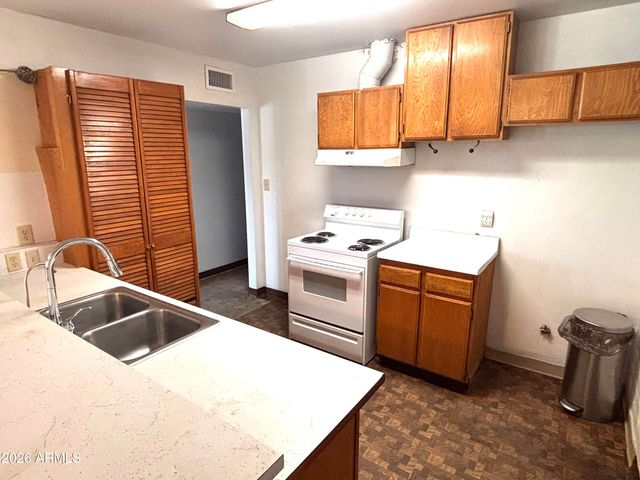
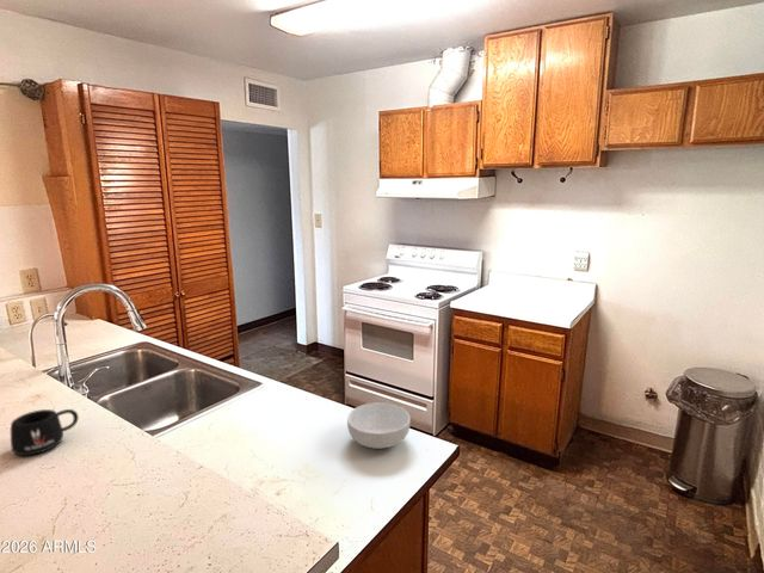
+ cereal bowl [346,401,412,450]
+ mug [10,408,80,457]
